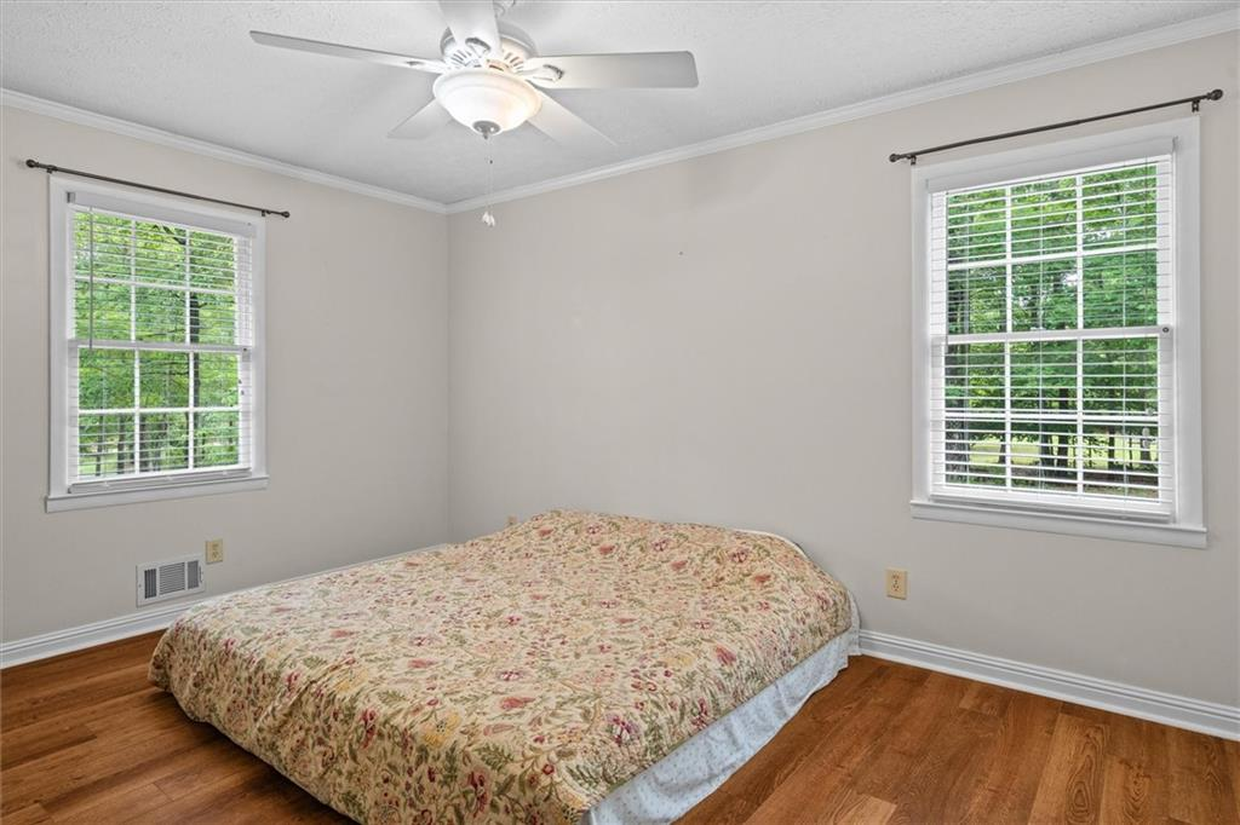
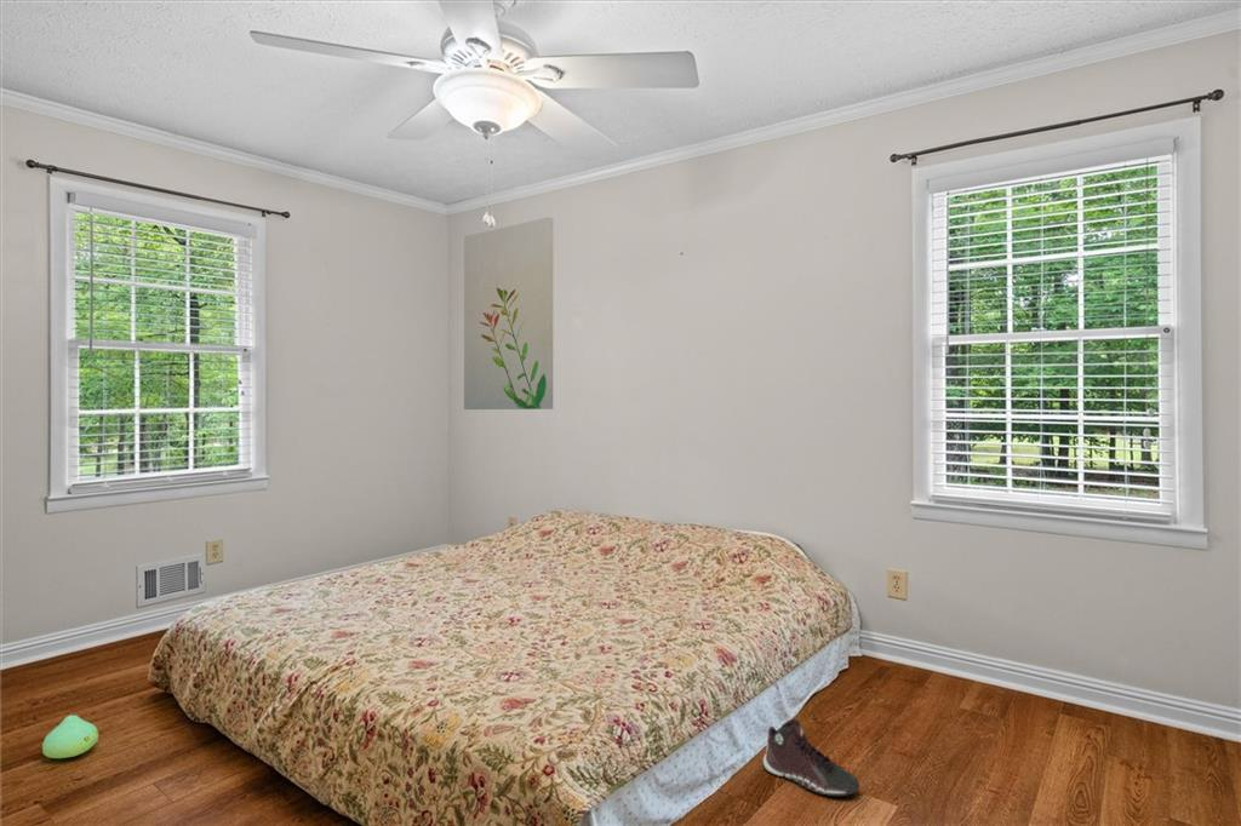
+ wall art [463,216,554,411]
+ plush toy [41,715,99,759]
+ sneaker [762,718,860,797]
